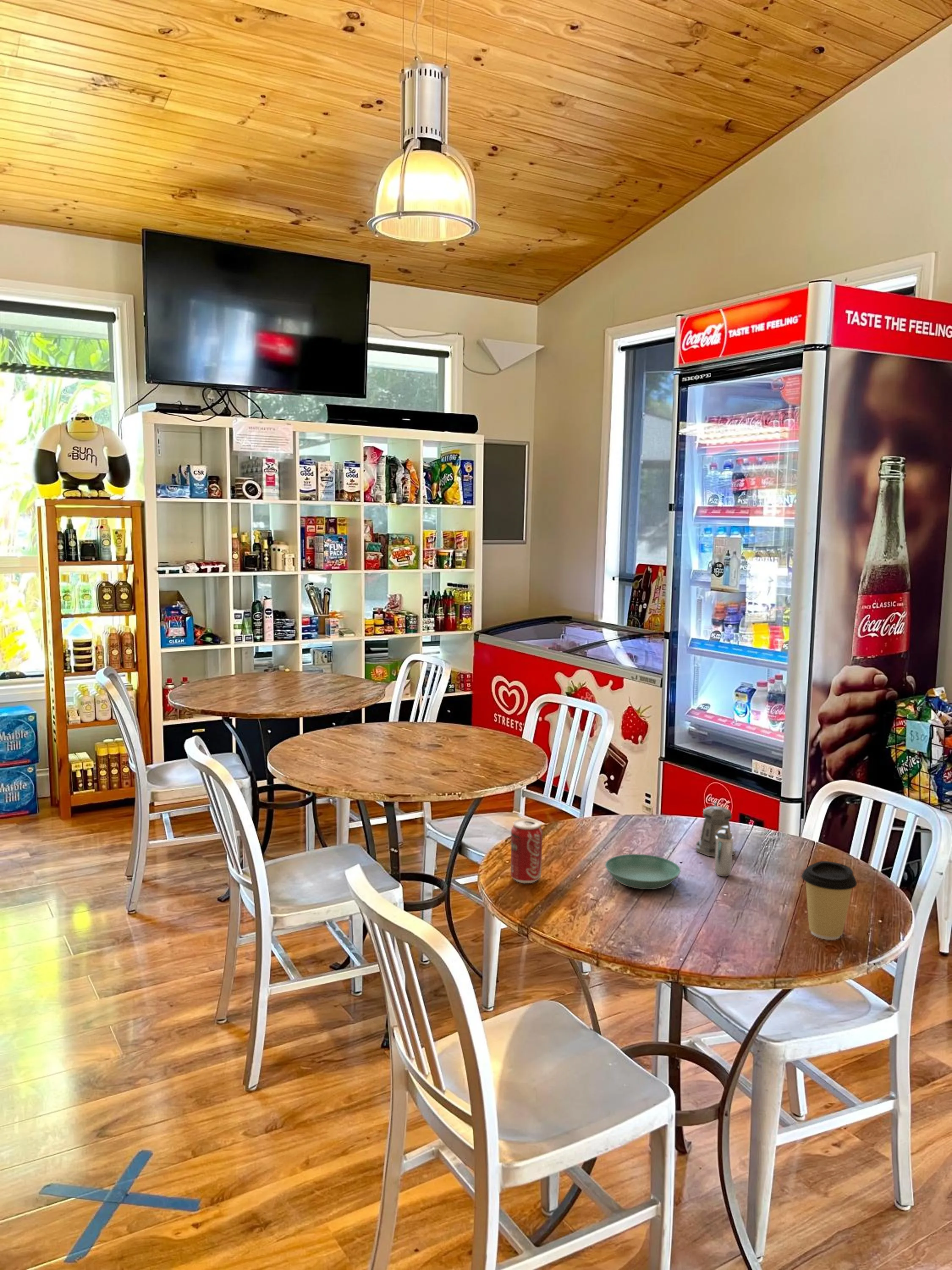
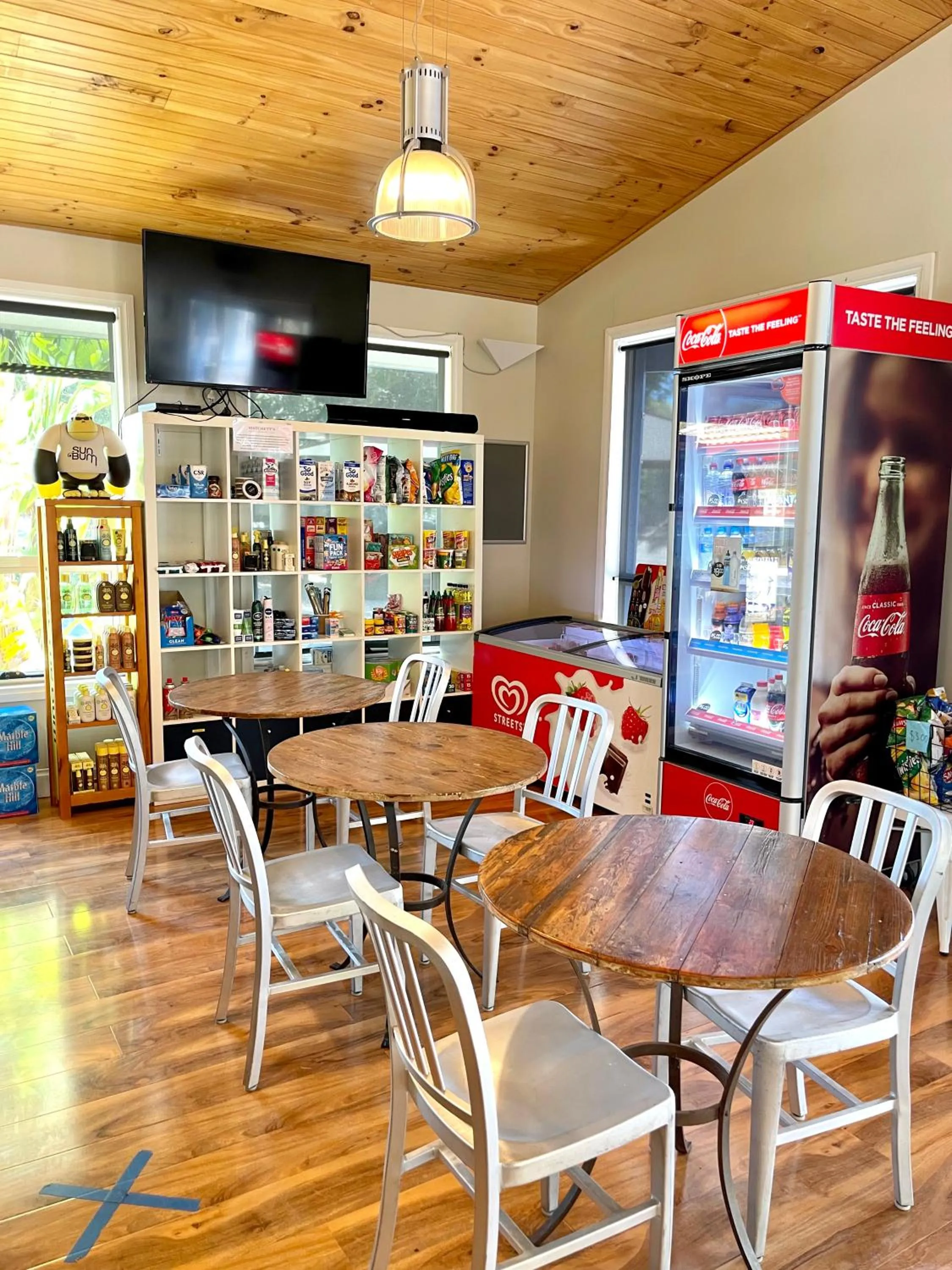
- shaker [714,826,734,877]
- coffee cup [801,861,857,940]
- pepper shaker [696,802,735,857]
- beverage can [510,818,543,884]
- saucer [605,853,681,890]
